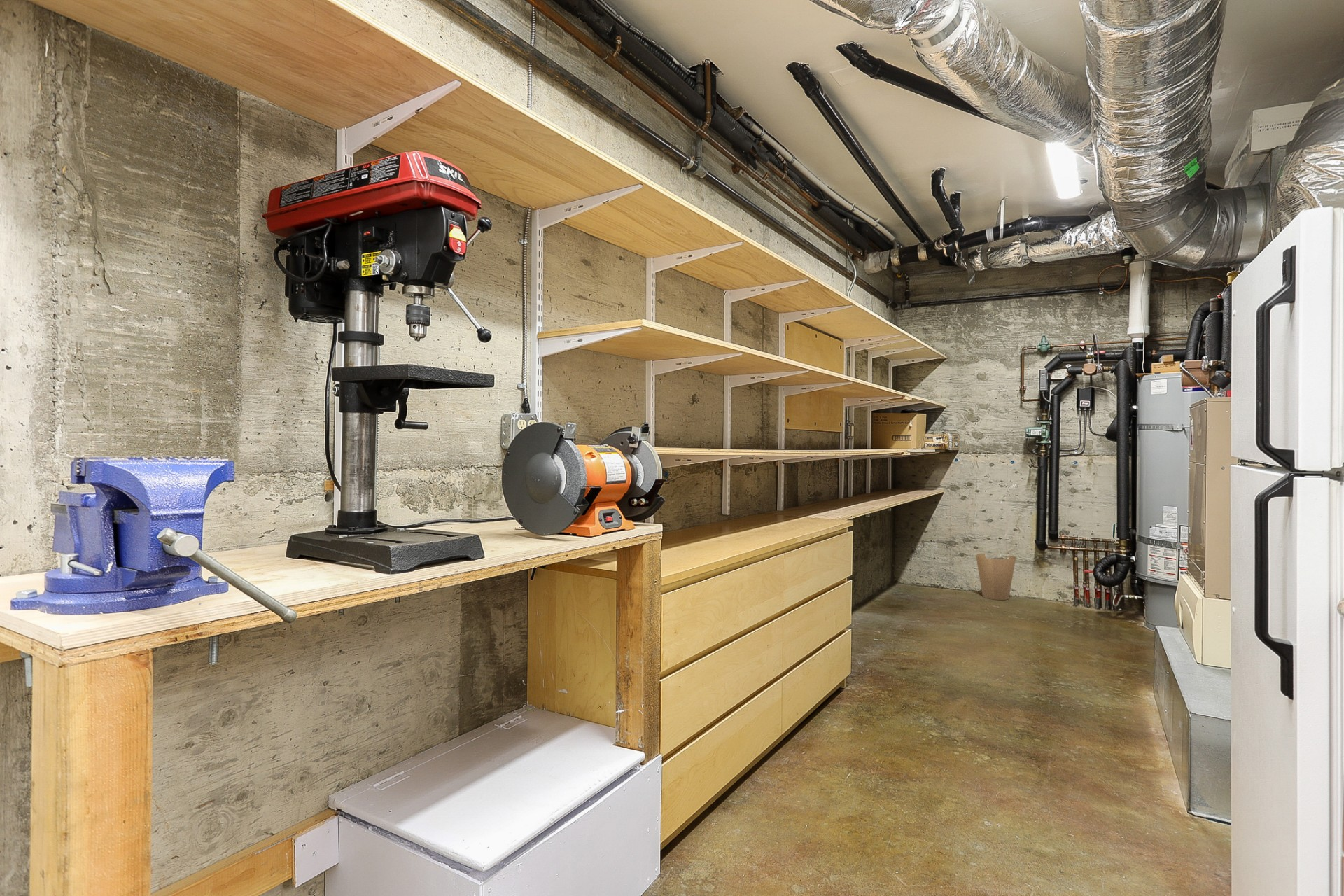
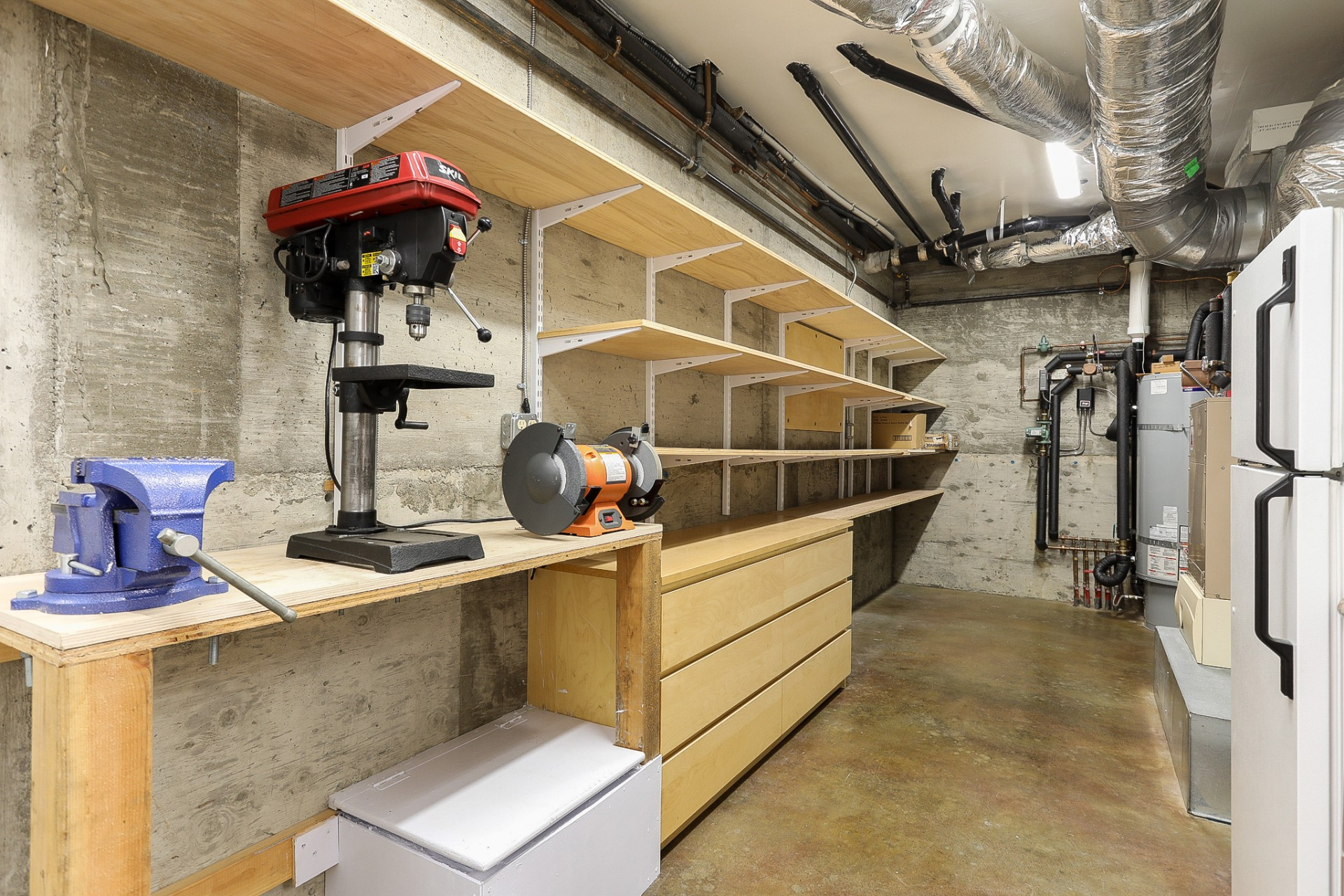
- trash can [975,553,1016,601]
